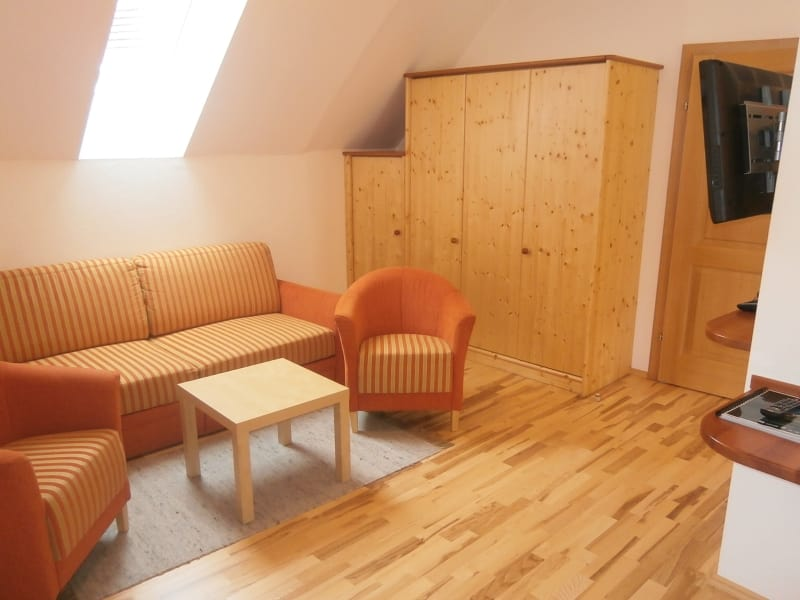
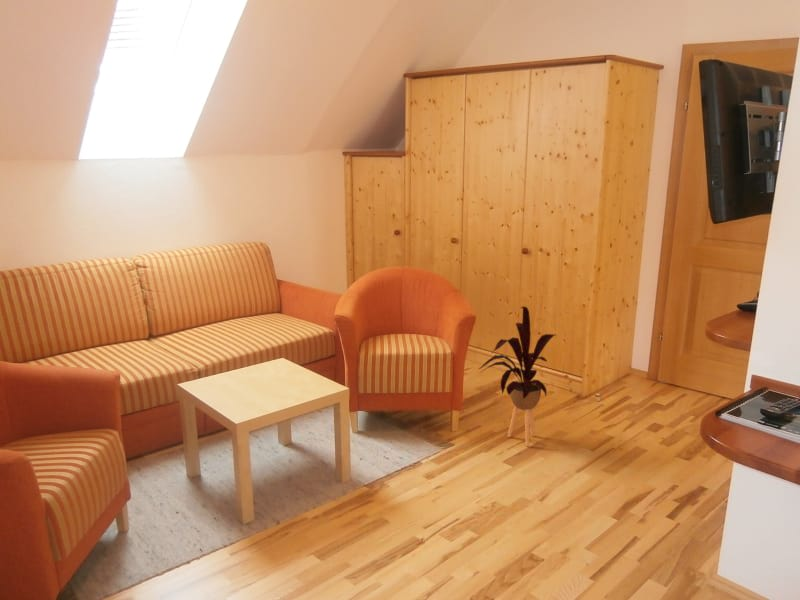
+ house plant [478,305,555,447]
